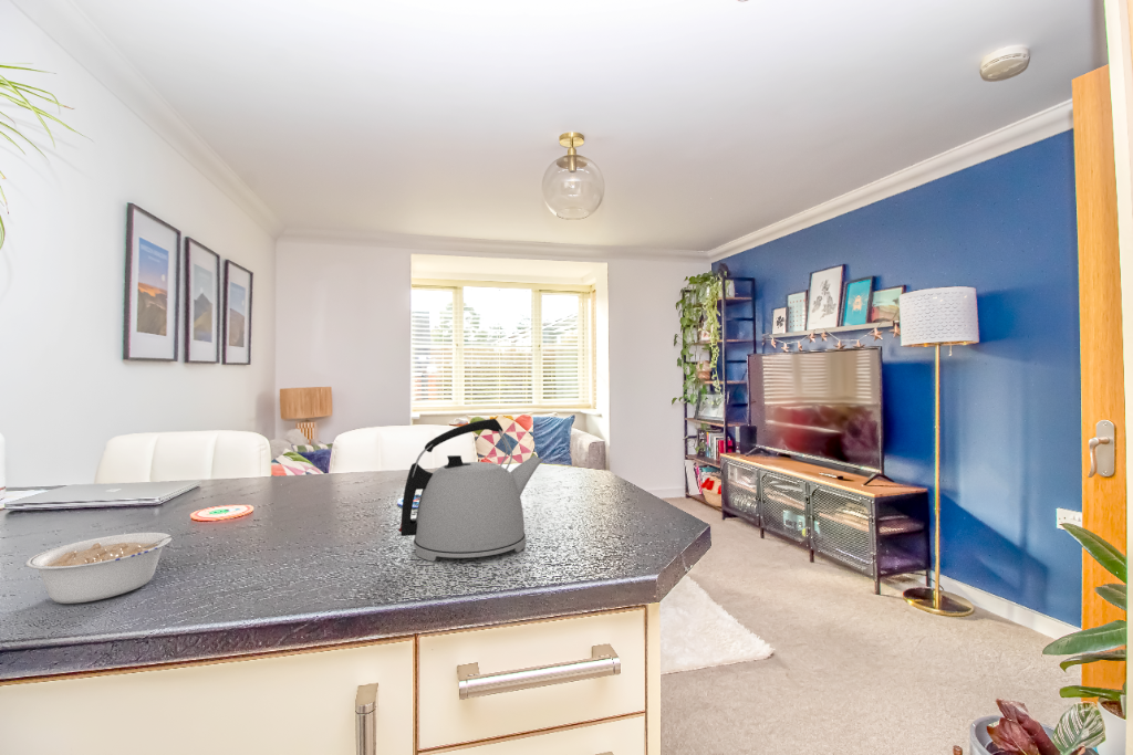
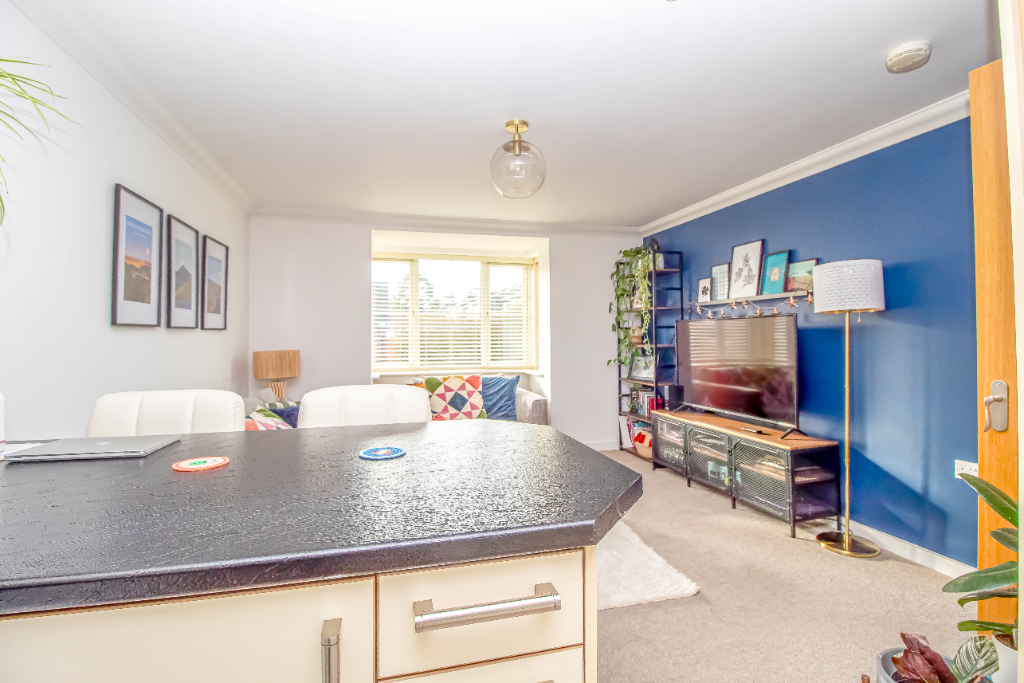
- legume [25,523,198,605]
- kettle [397,418,544,563]
